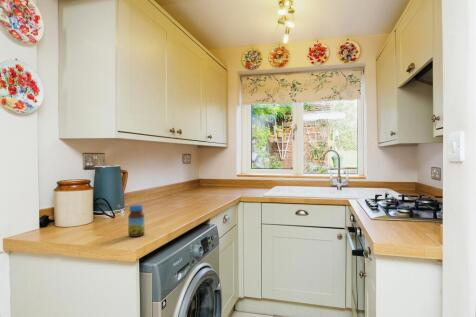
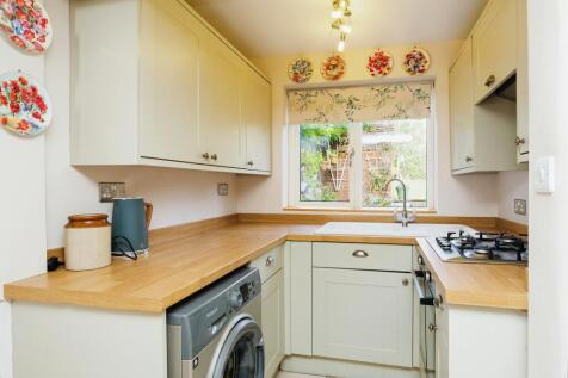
- jar [127,204,146,238]
